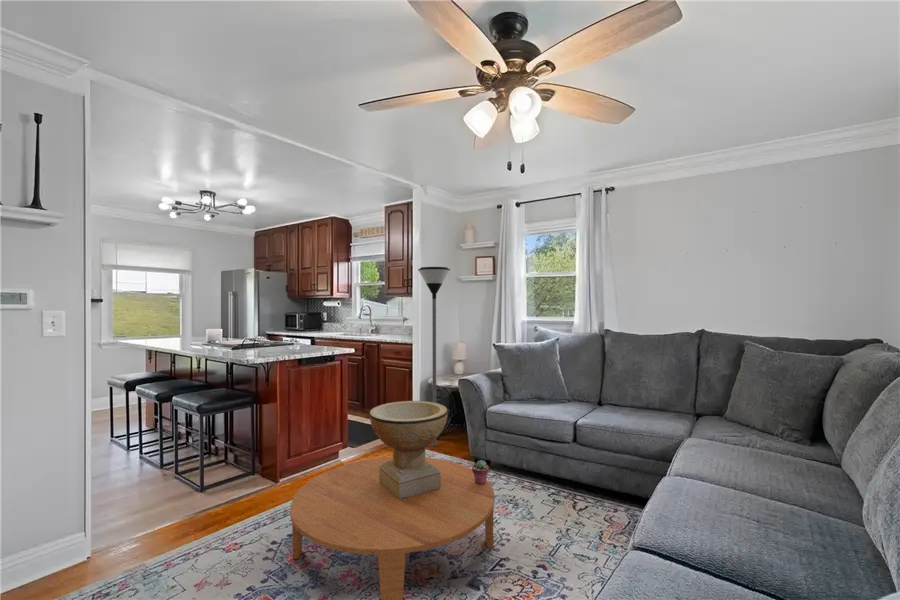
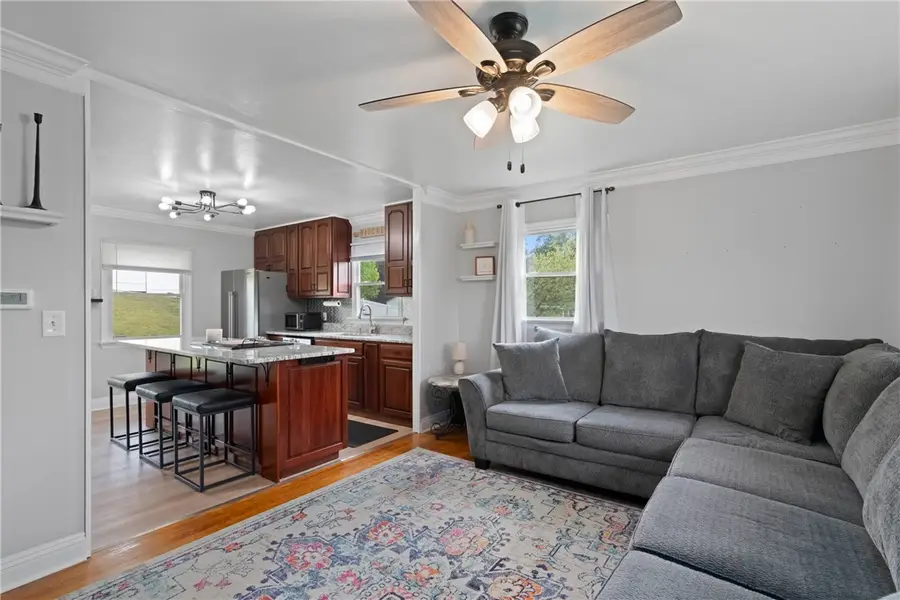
- floor lamp [417,266,451,447]
- decorative bowl [368,400,449,500]
- potted succulent [471,459,490,485]
- coffee table [289,456,495,600]
